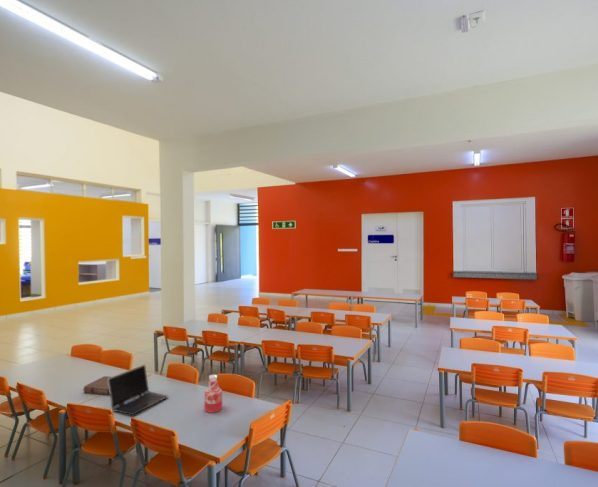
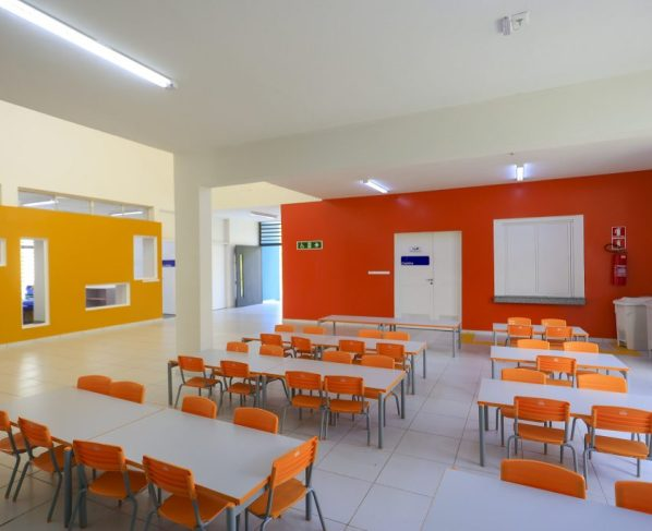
- laptop computer [108,364,170,416]
- bottle [203,374,223,414]
- book [82,375,112,396]
